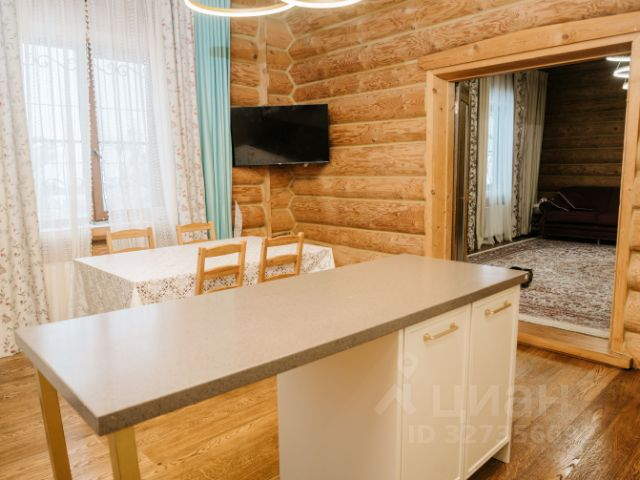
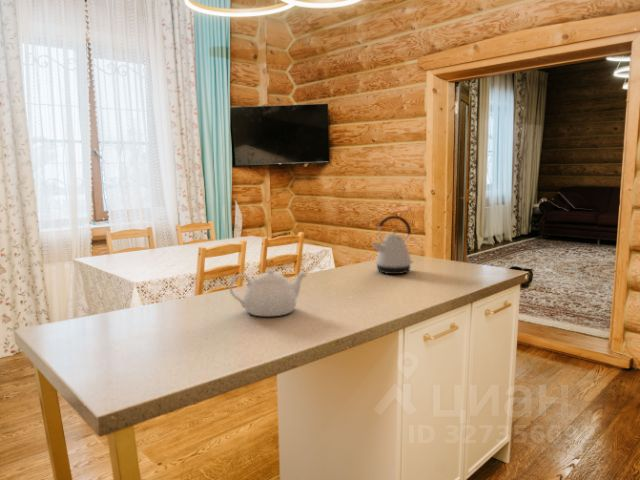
+ kettle [371,214,414,275]
+ teapot [228,268,308,317]
